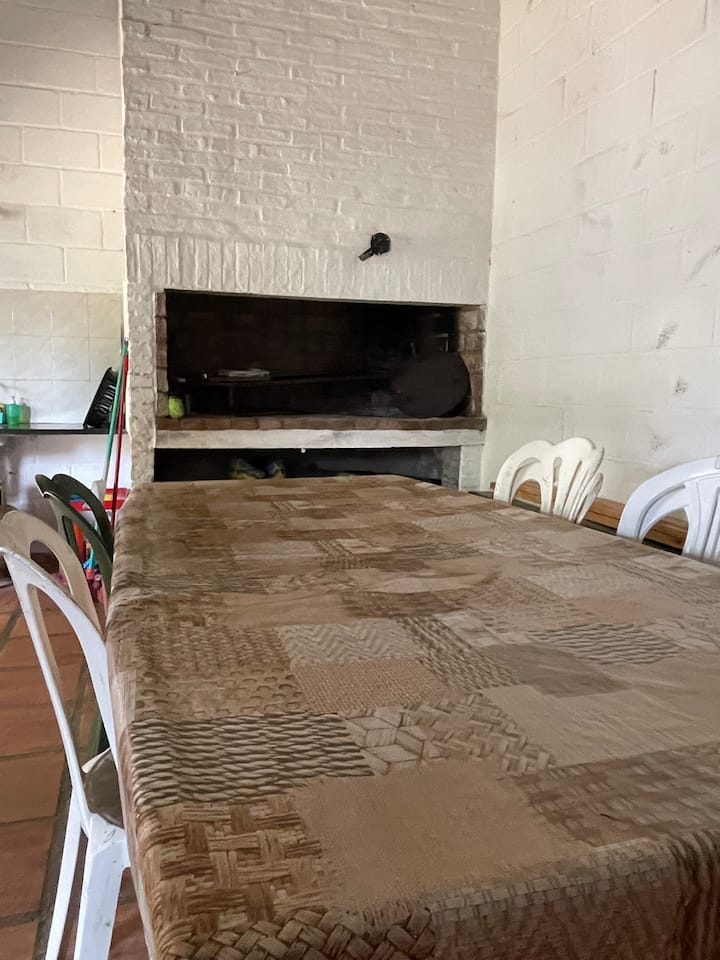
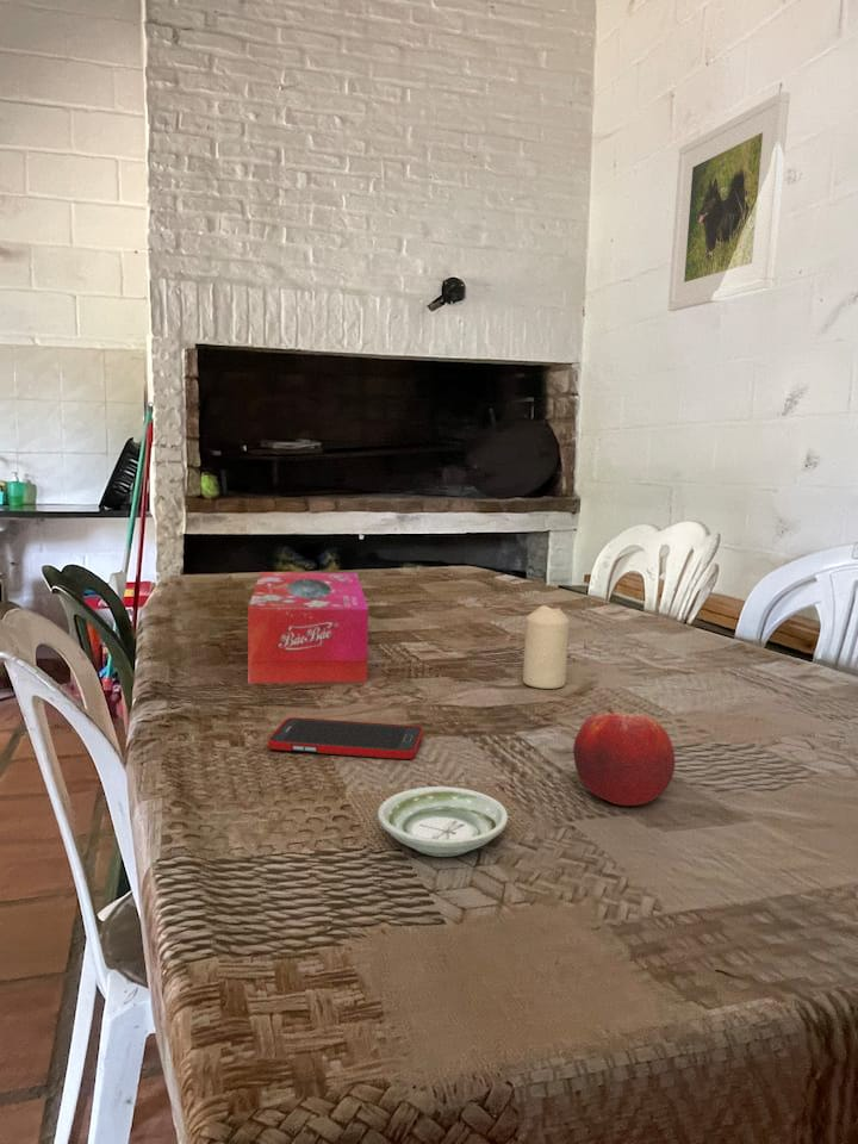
+ tissue box [247,571,369,684]
+ candle [522,604,571,690]
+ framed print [667,91,791,312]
+ cell phone [267,716,424,760]
+ saucer [377,785,509,858]
+ fruit [572,707,677,807]
